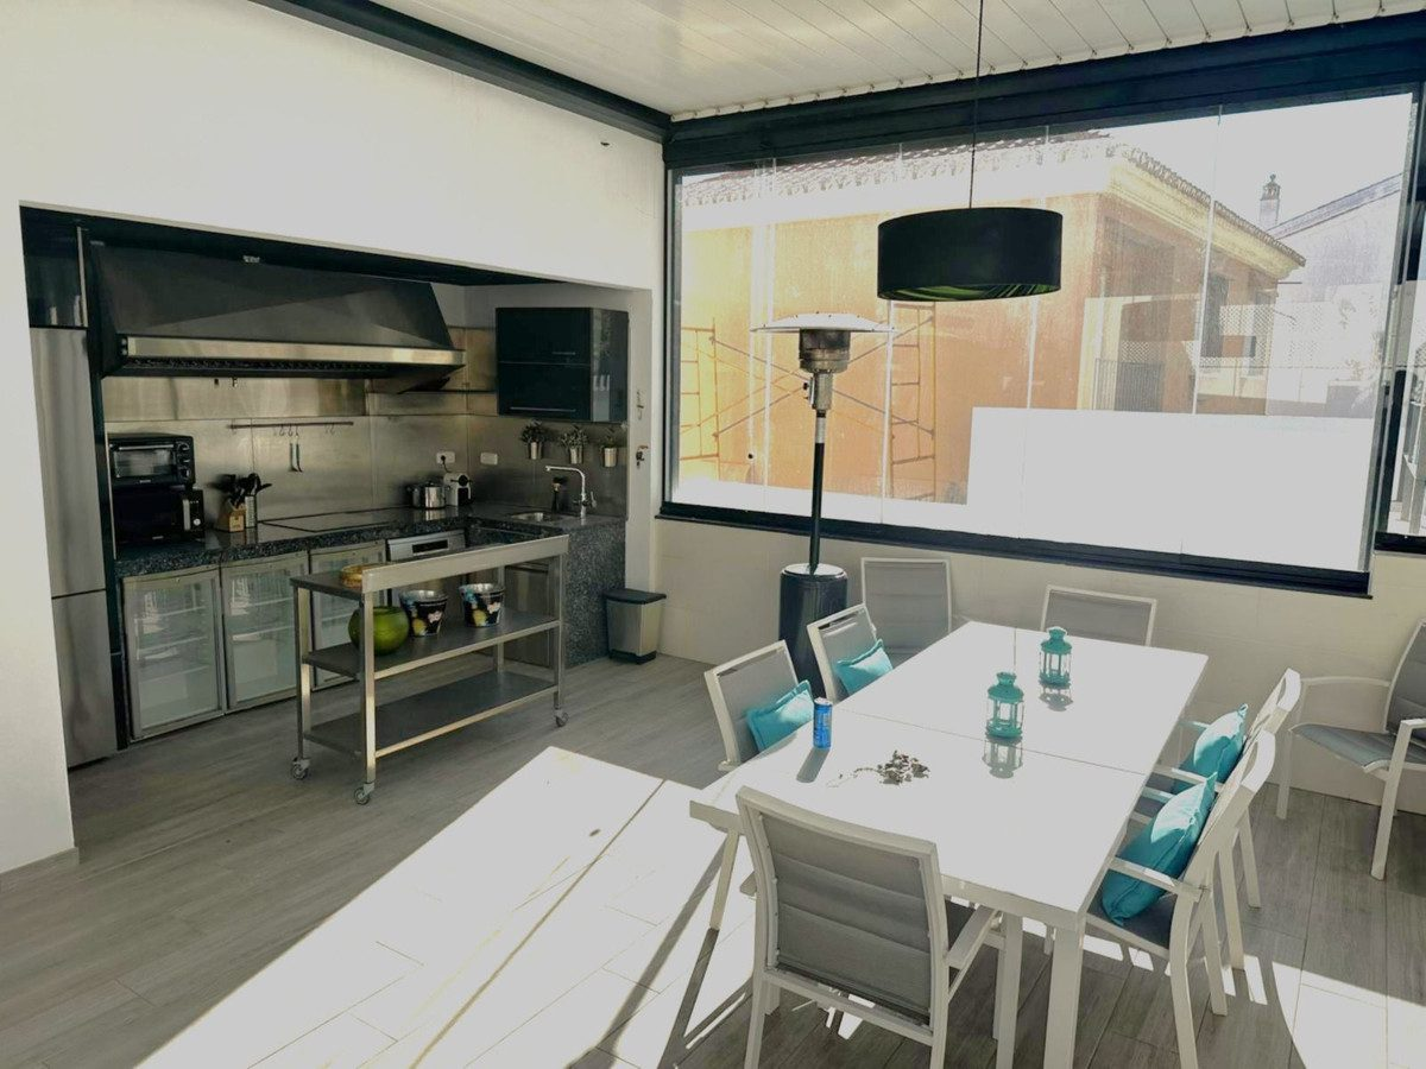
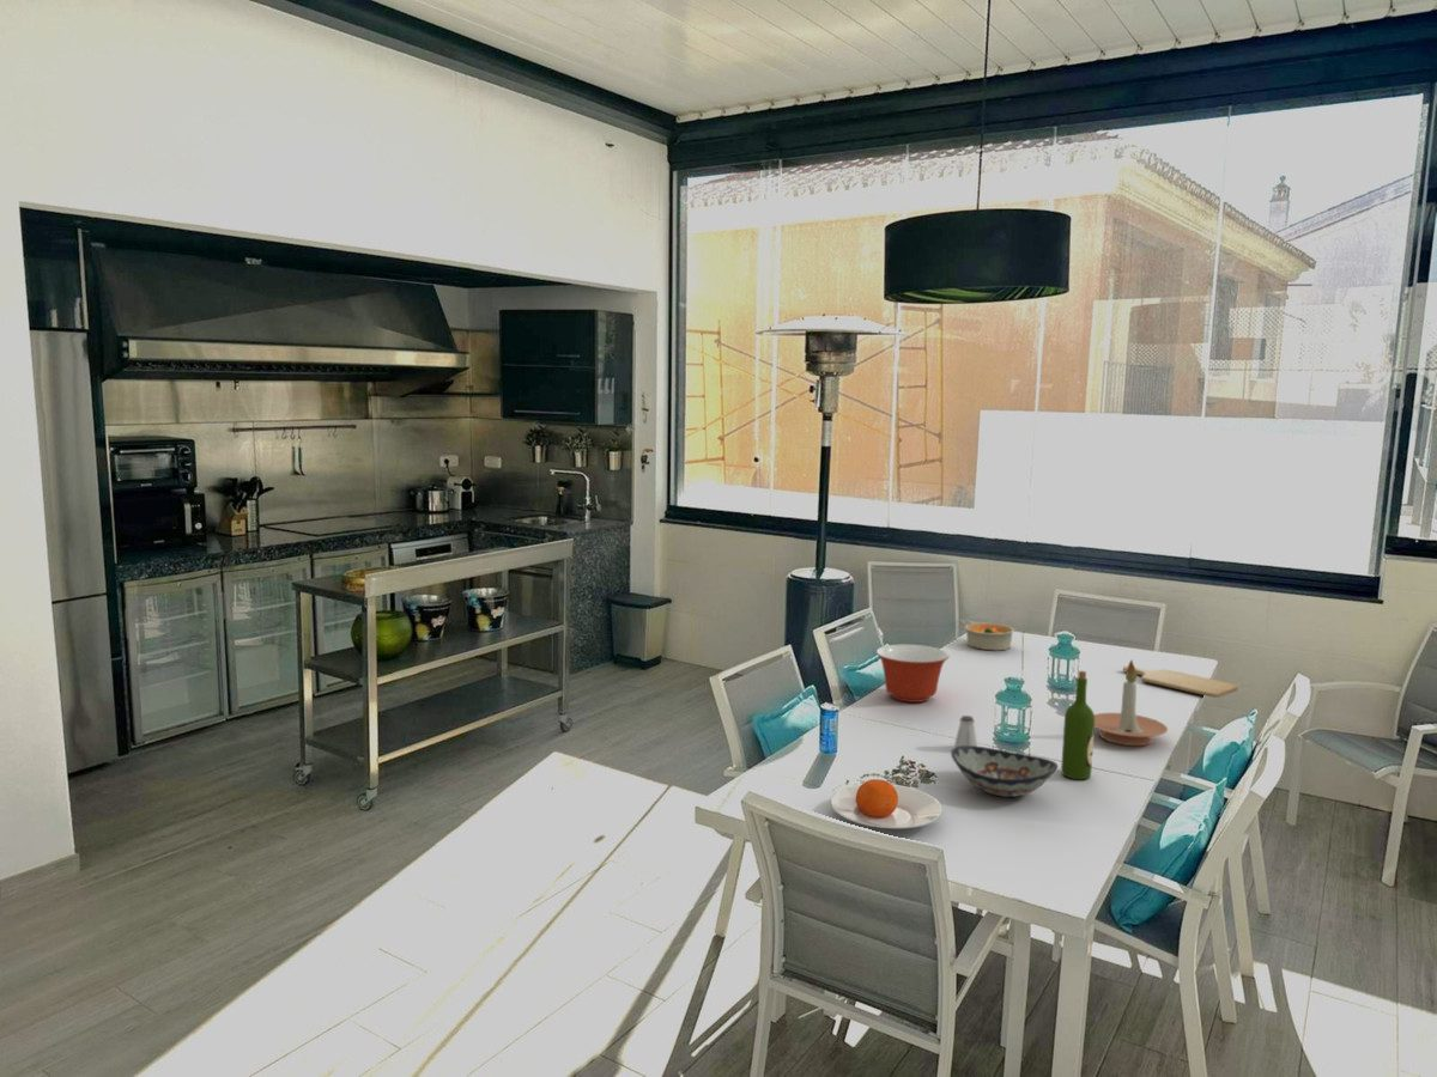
+ saltshaker [953,714,978,748]
+ decorative bowl [950,746,1059,798]
+ plate [830,778,944,829]
+ candle holder [1093,659,1169,747]
+ bowl [964,622,1015,651]
+ chopping board [1122,664,1241,699]
+ wine bottle [1060,670,1096,780]
+ mixing bowl [875,644,951,704]
